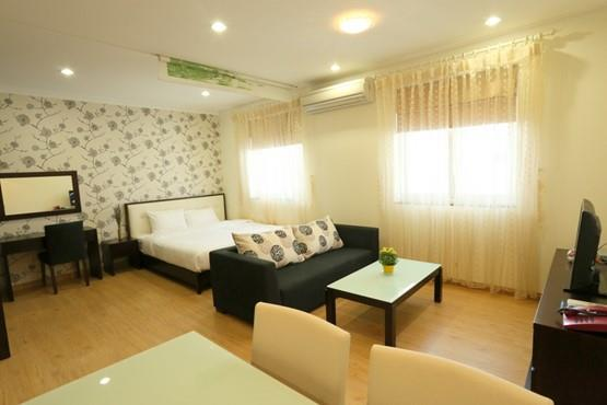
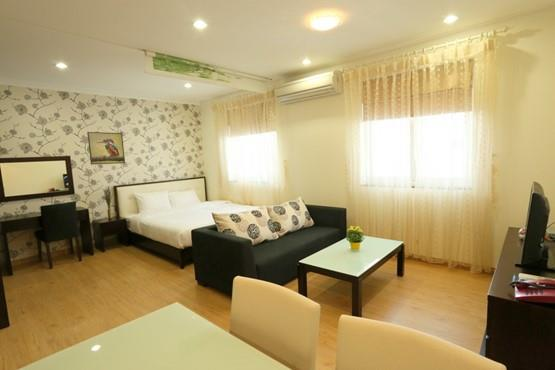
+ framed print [86,131,126,166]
